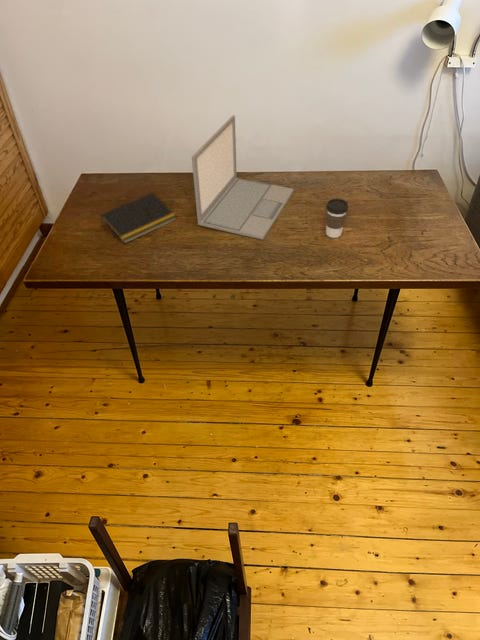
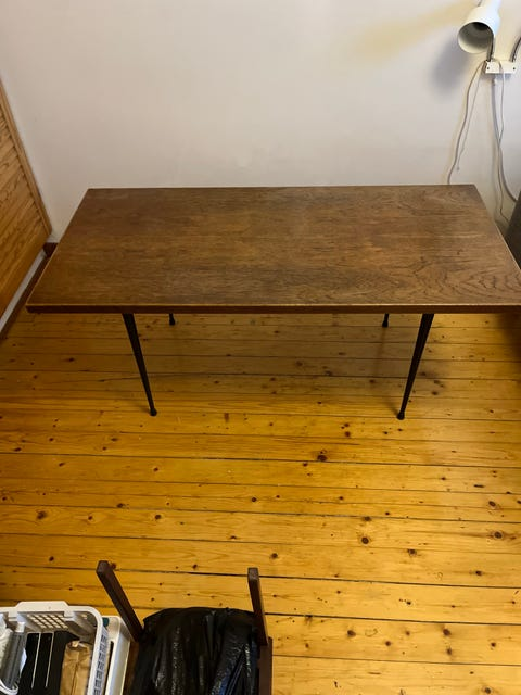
- coffee cup [325,198,349,239]
- notepad [100,192,178,244]
- laptop [191,114,295,241]
